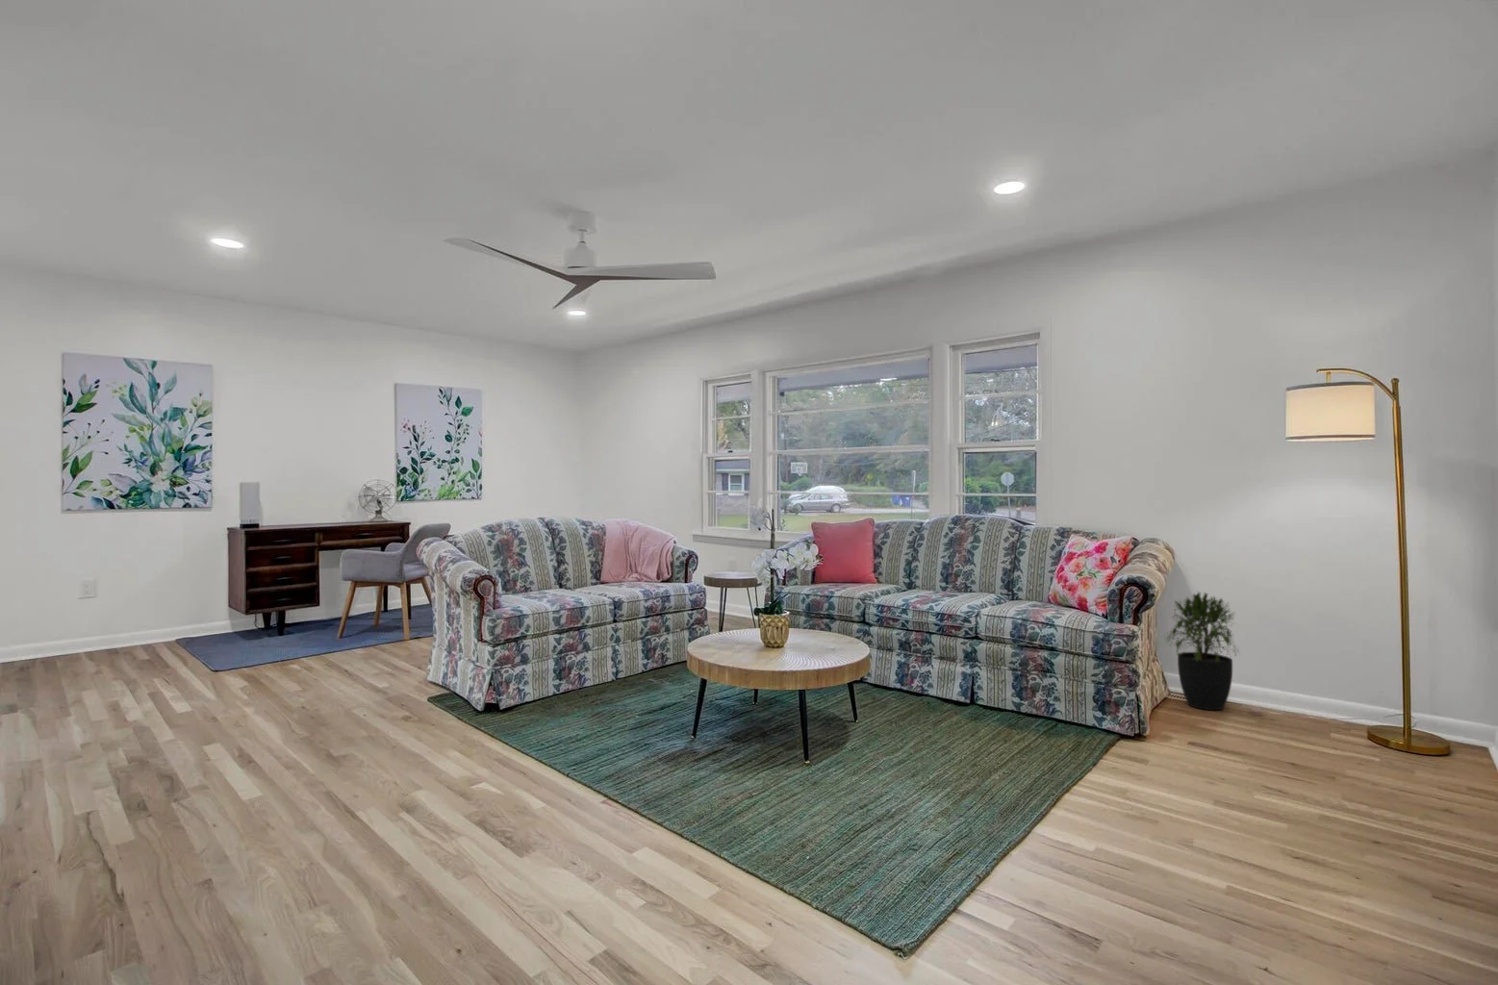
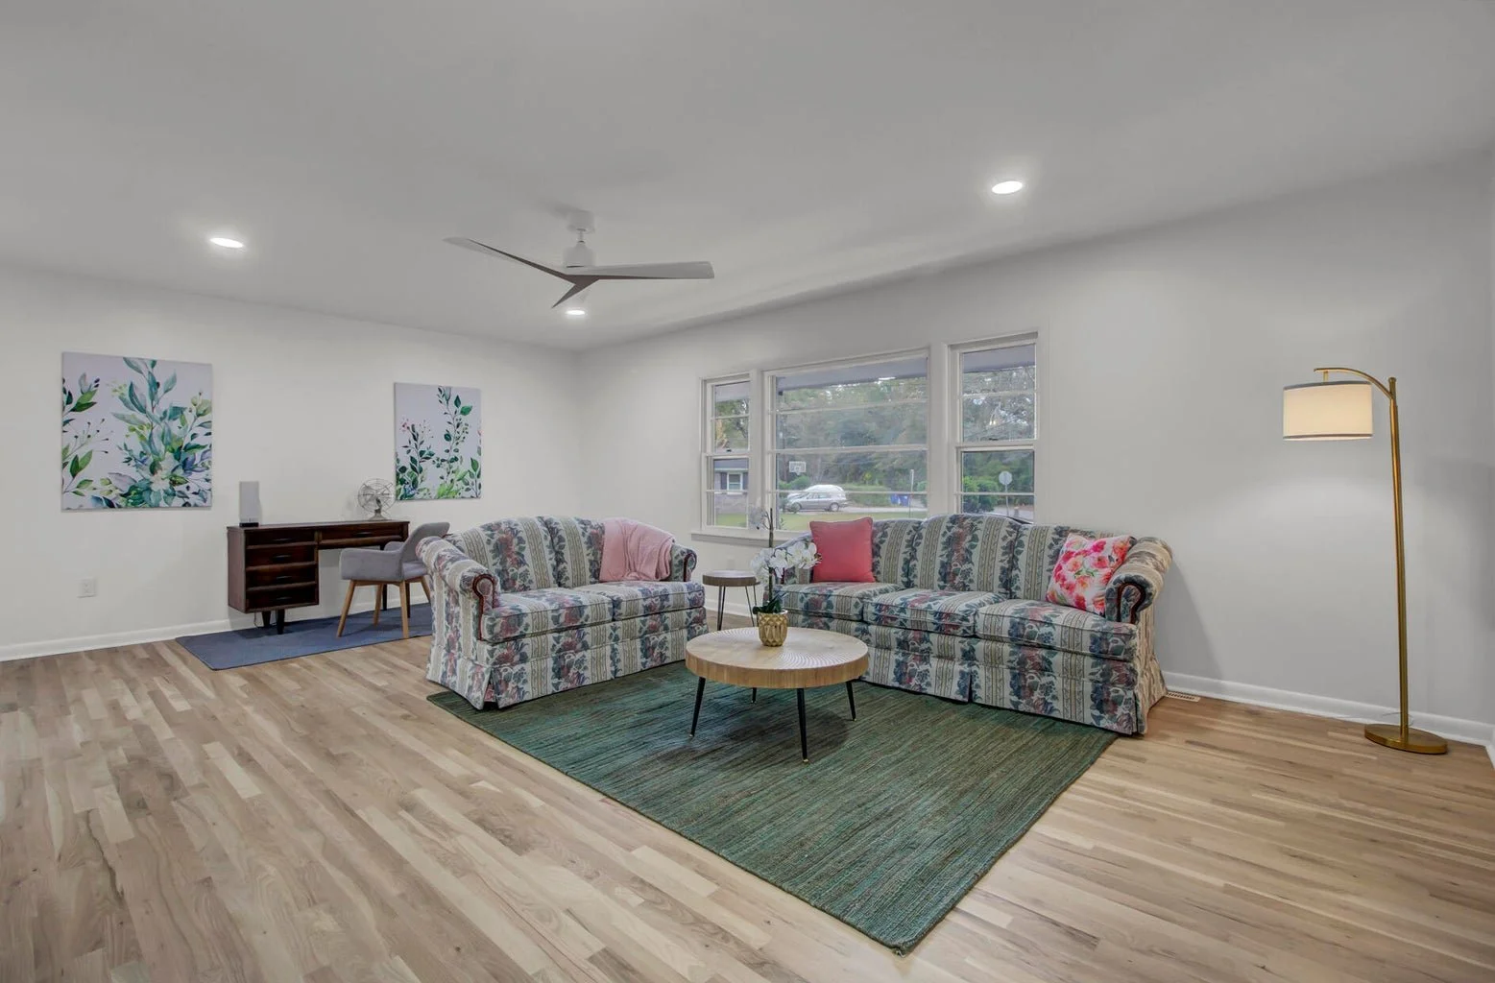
- potted plant [1163,589,1242,711]
